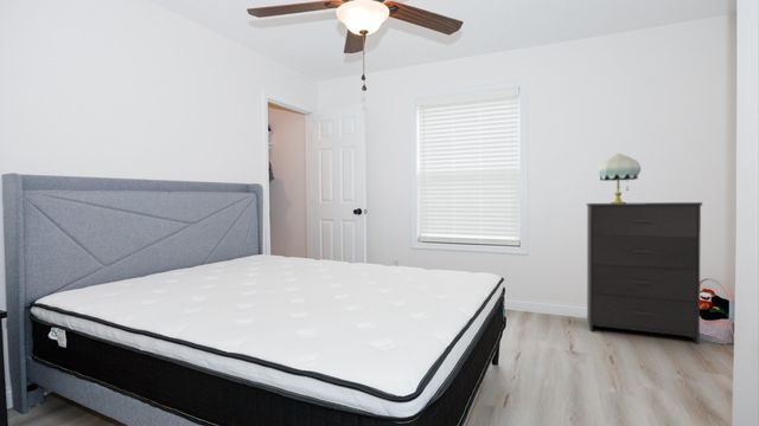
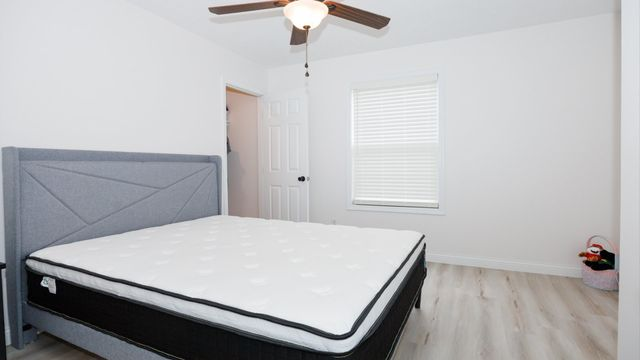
- dresser [586,201,703,344]
- table lamp [598,153,642,204]
